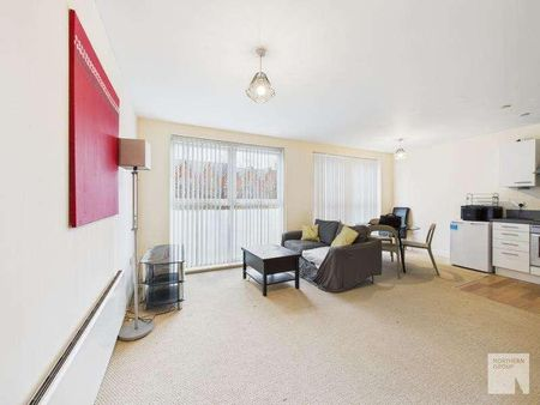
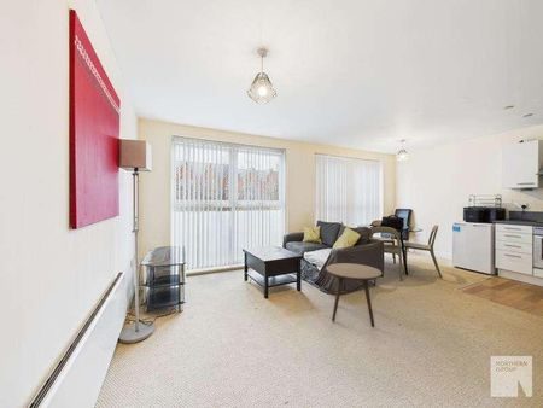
+ side table [325,262,383,328]
